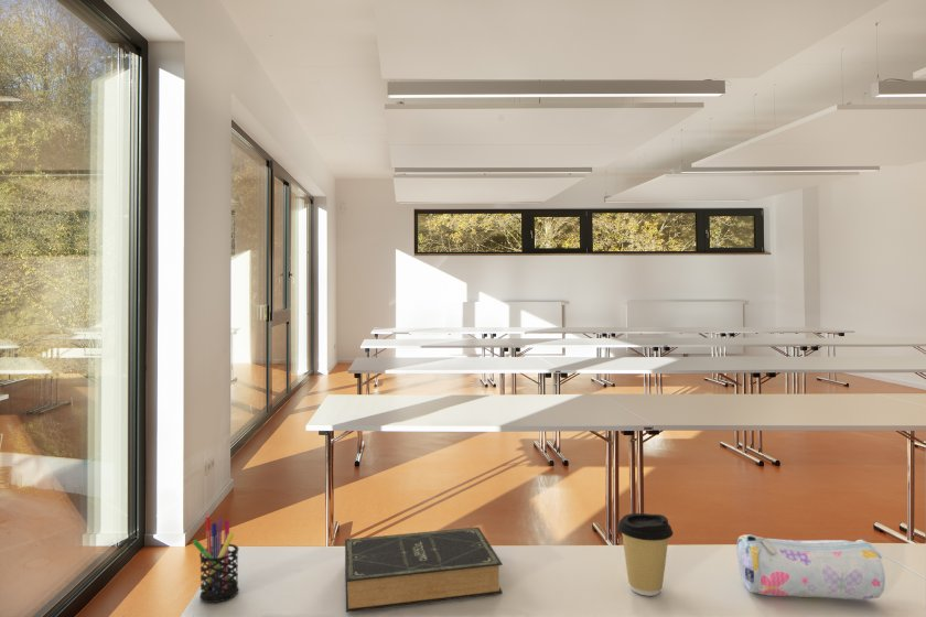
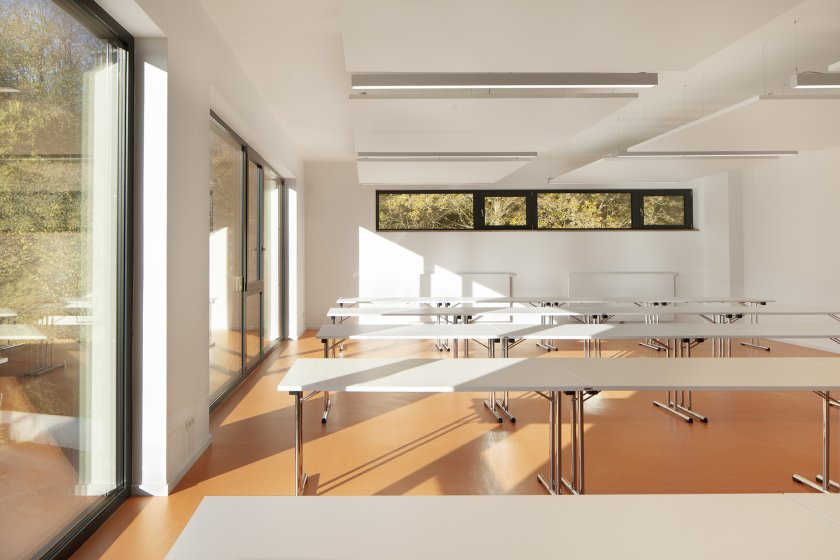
- book [344,527,504,614]
- pencil case [736,533,886,600]
- pen holder [192,516,240,604]
- coffee cup [616,512,674,597]
